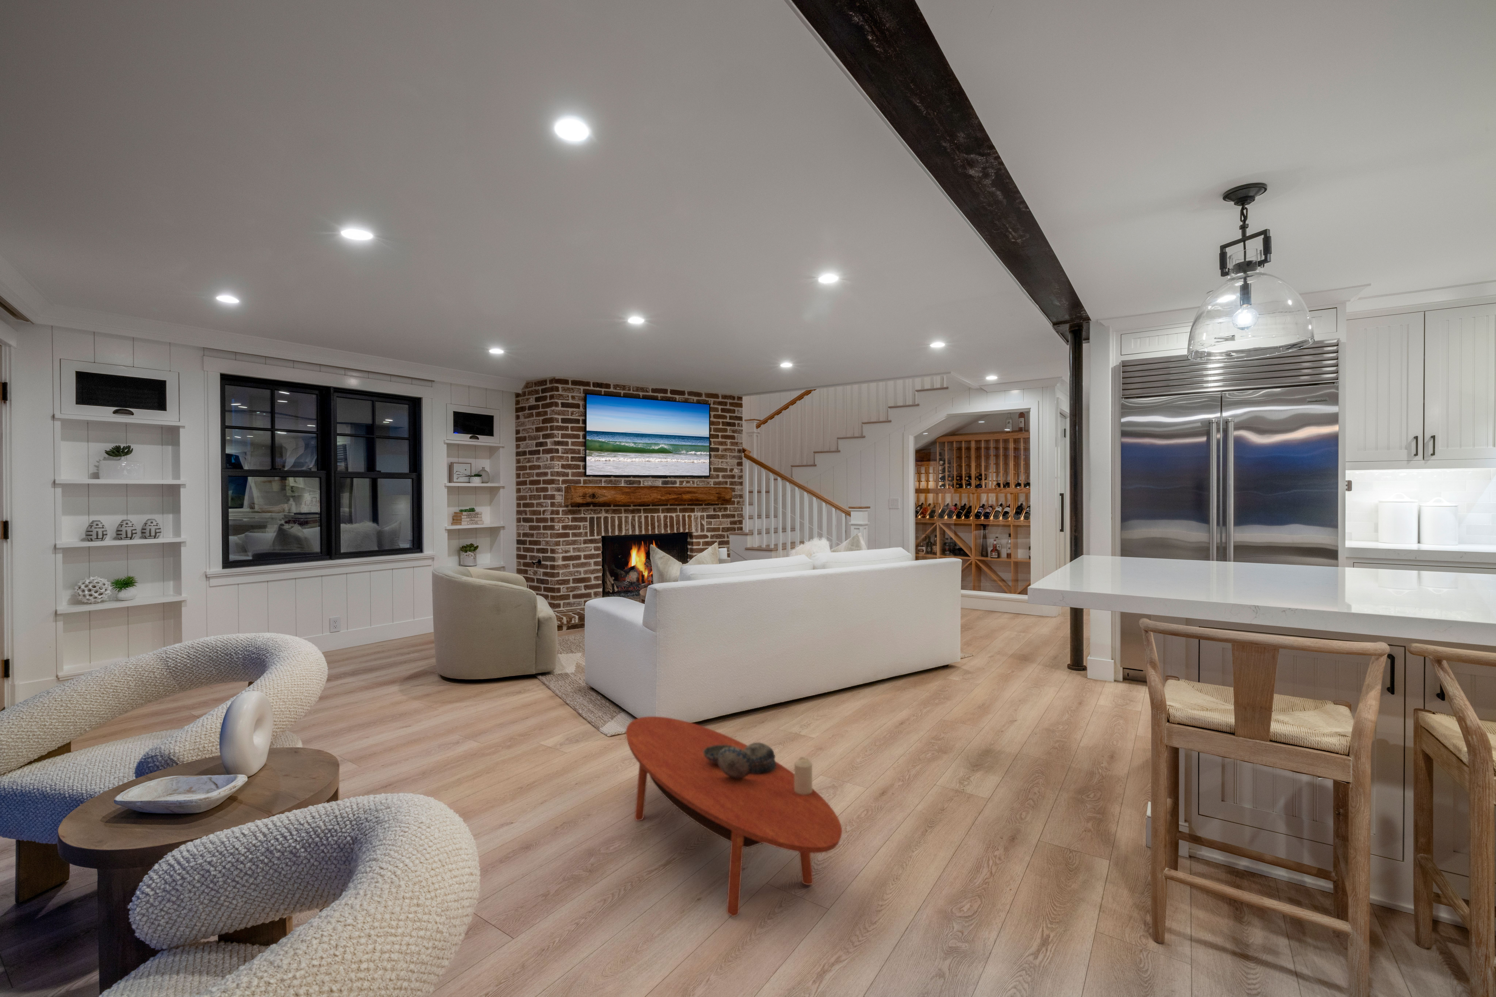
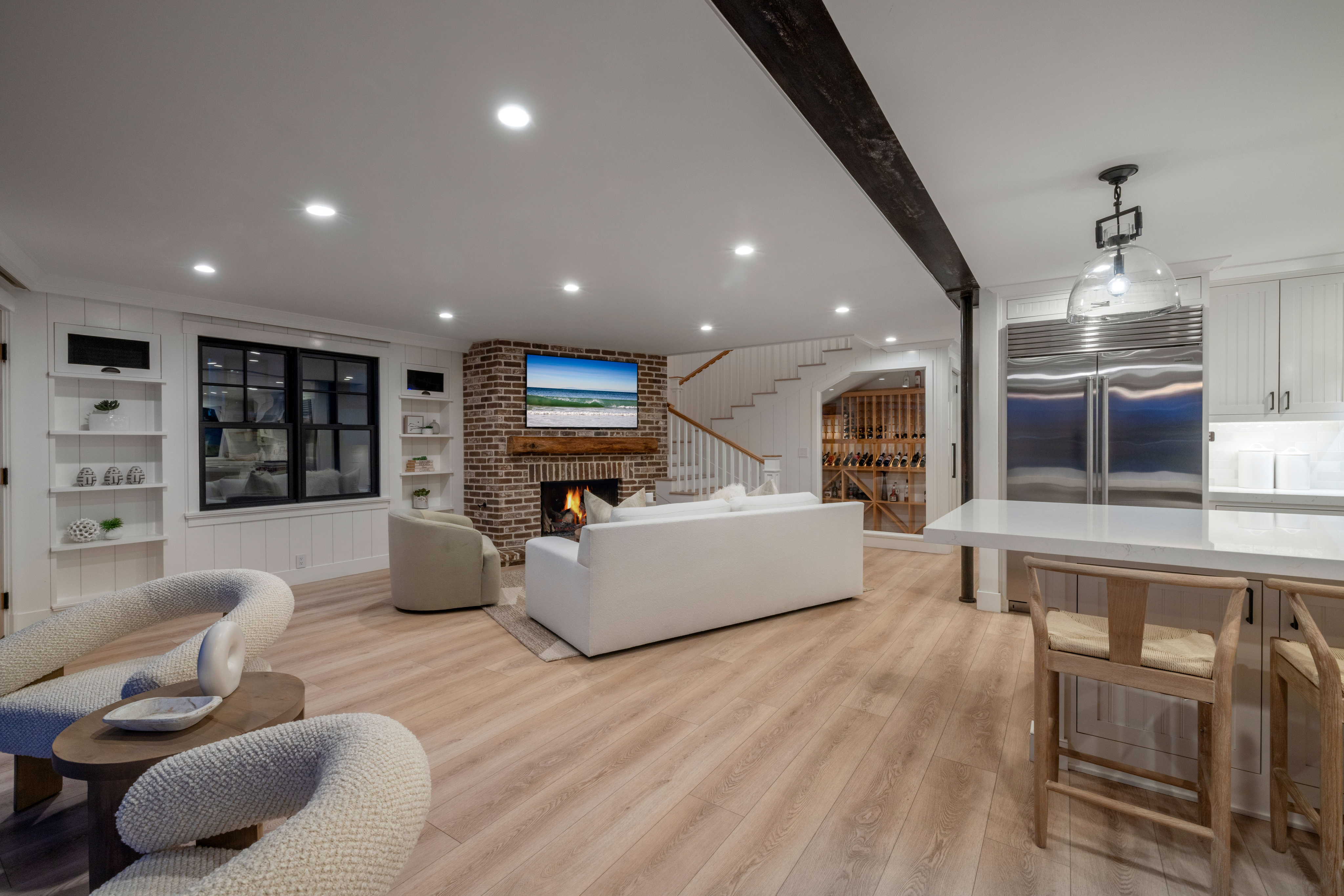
- decorative bowl [703,742,776,779]
- coffee table [626,715,843,917]
- candle [794,757,813,794]
